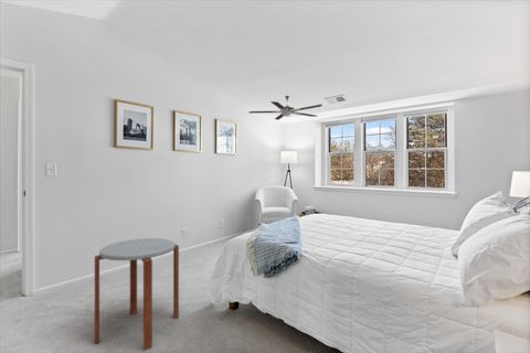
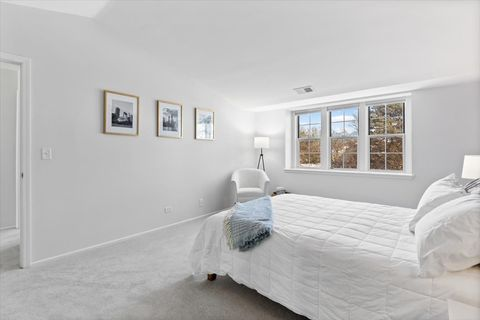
- side table [94,237,180,351]
- ceiling fan [248,95,324,121]
